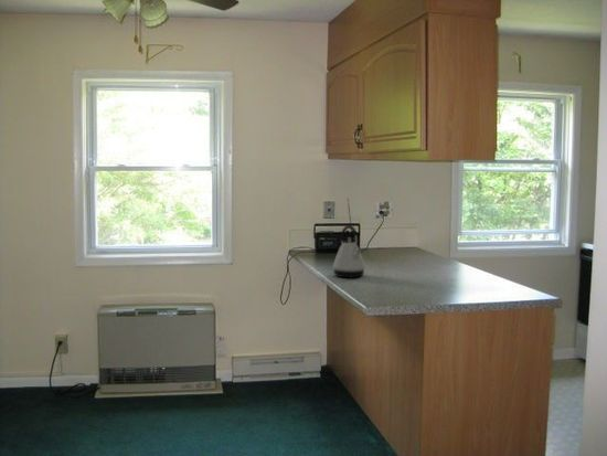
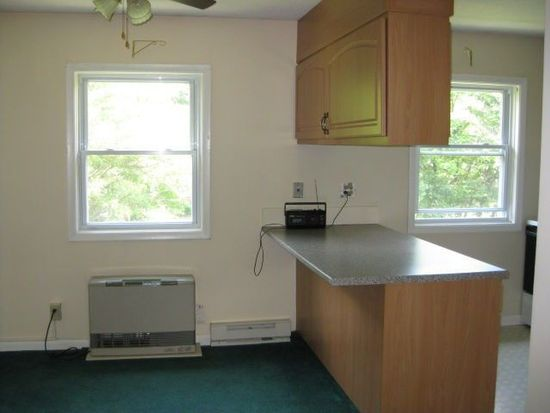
- kettle [332,224,366,278]
